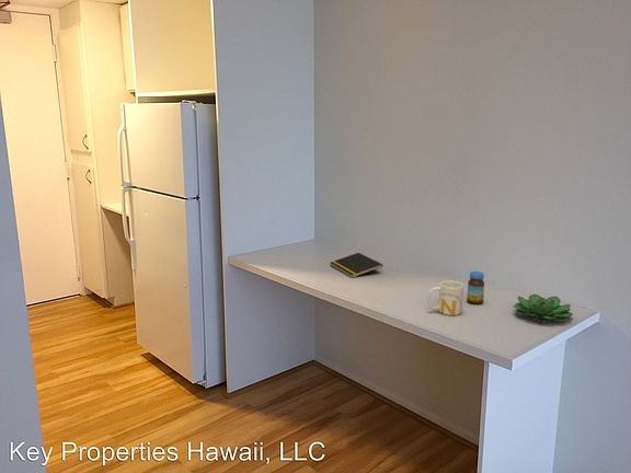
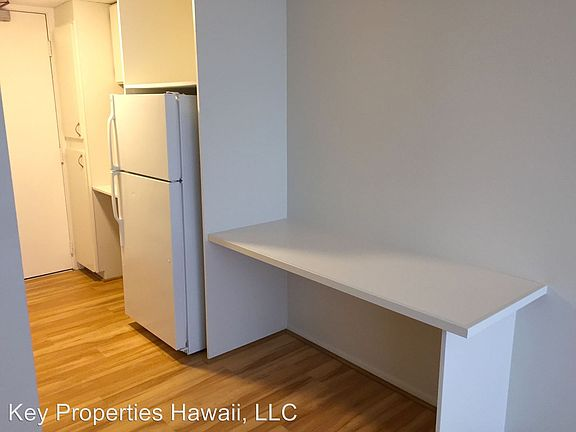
- mug [426,279,464,316]
- notepad [330,252,383,279]
- succulent plant [513,293,574,323]
- jar [466,270,485,305]
